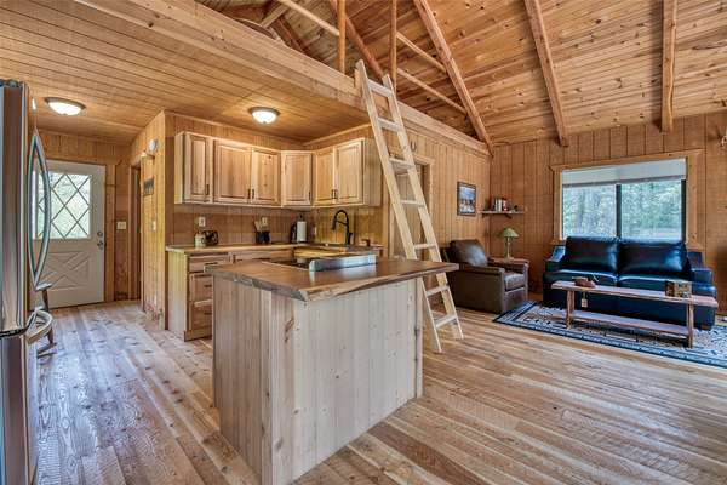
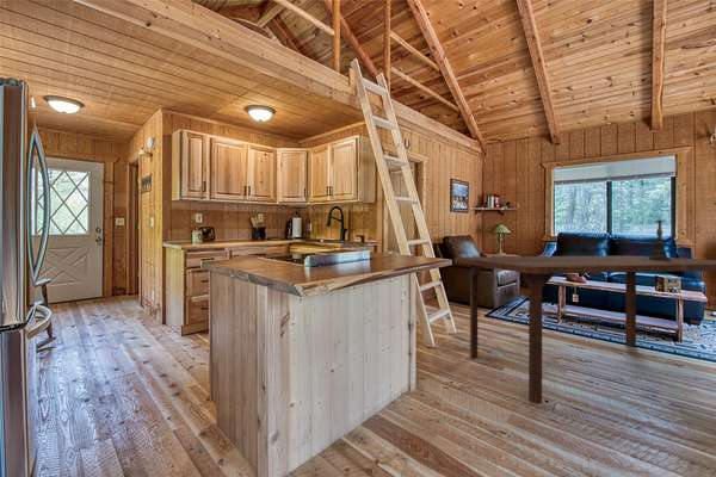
+ dining table [453,254,716,405]
+ candle holder [640,218,680,261]
